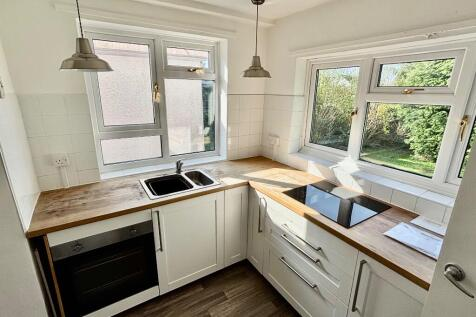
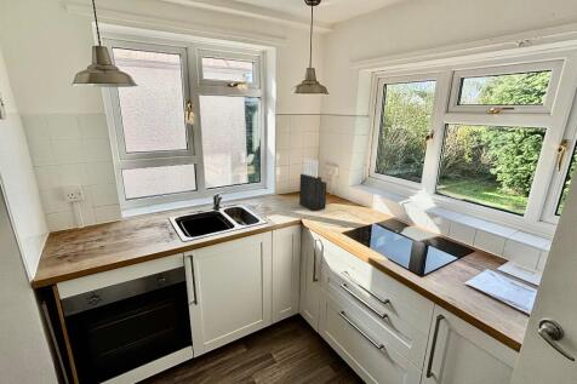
+ knife block [298,157,327,212]
